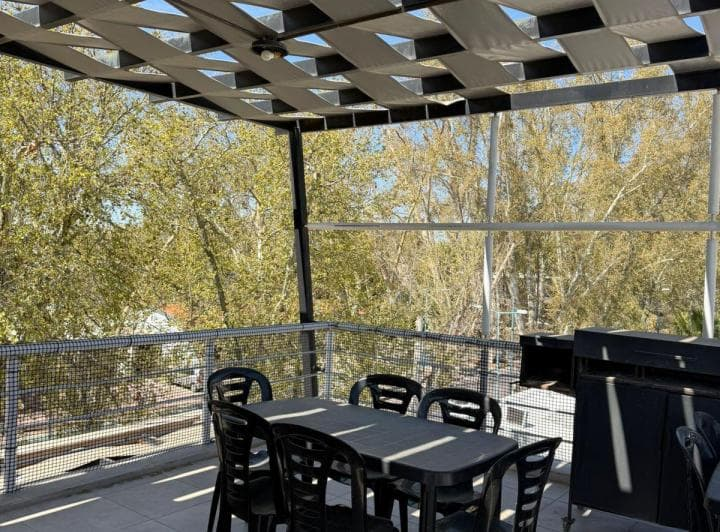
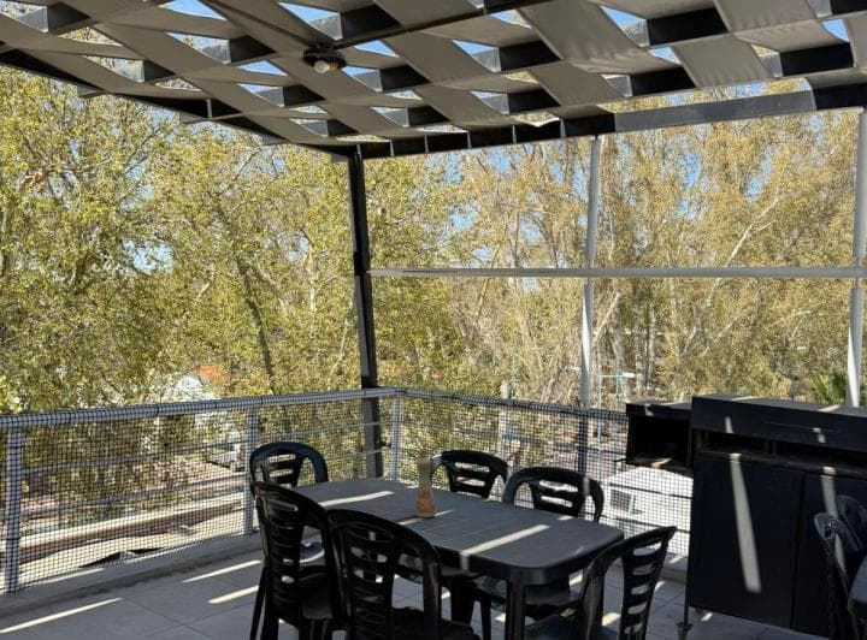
+ bottle [414,448,438,518]
